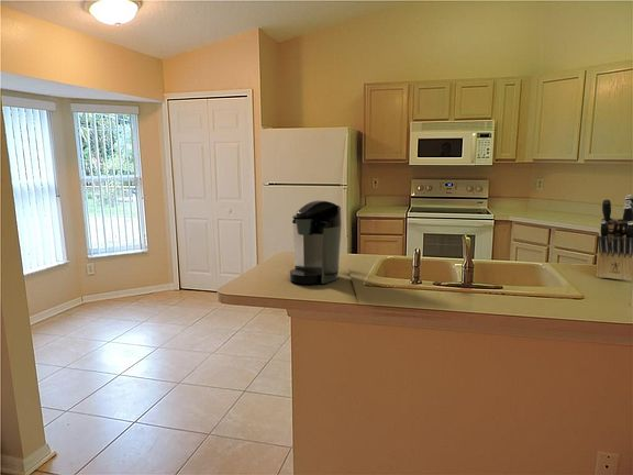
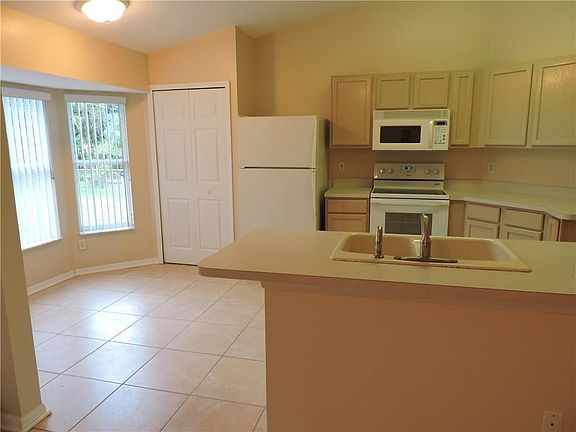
- knife block [596,194,633,283]
- coffee maker [288,199,343,285]
